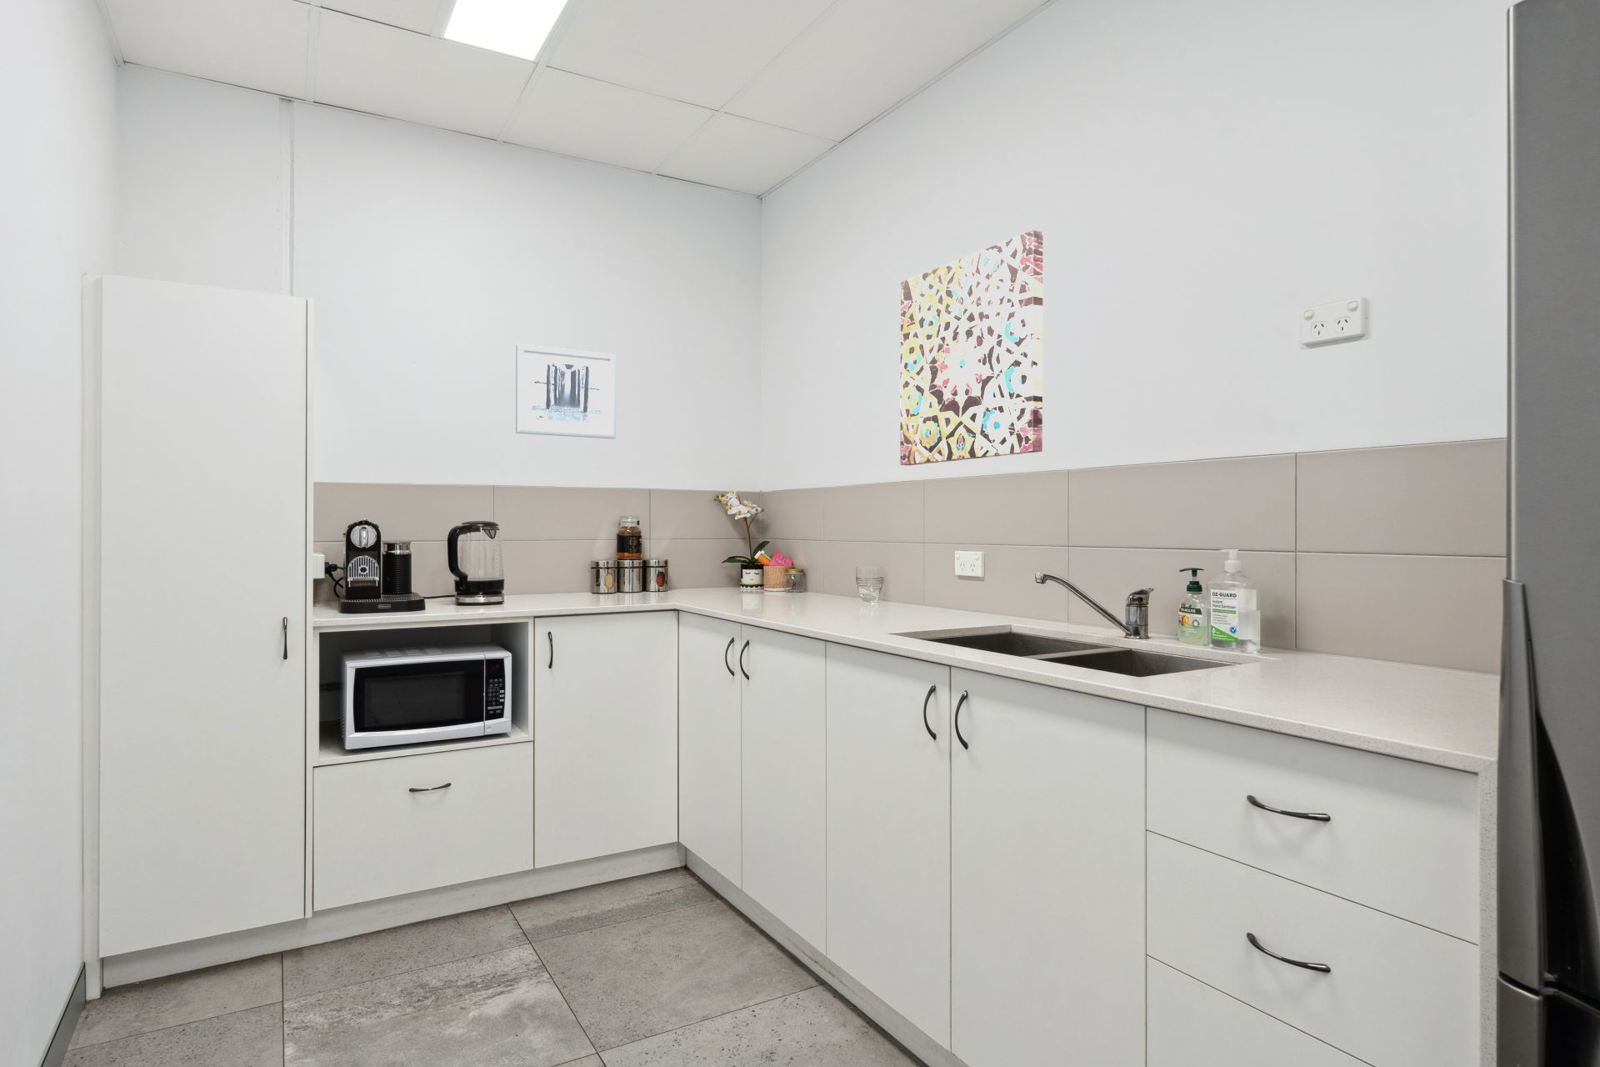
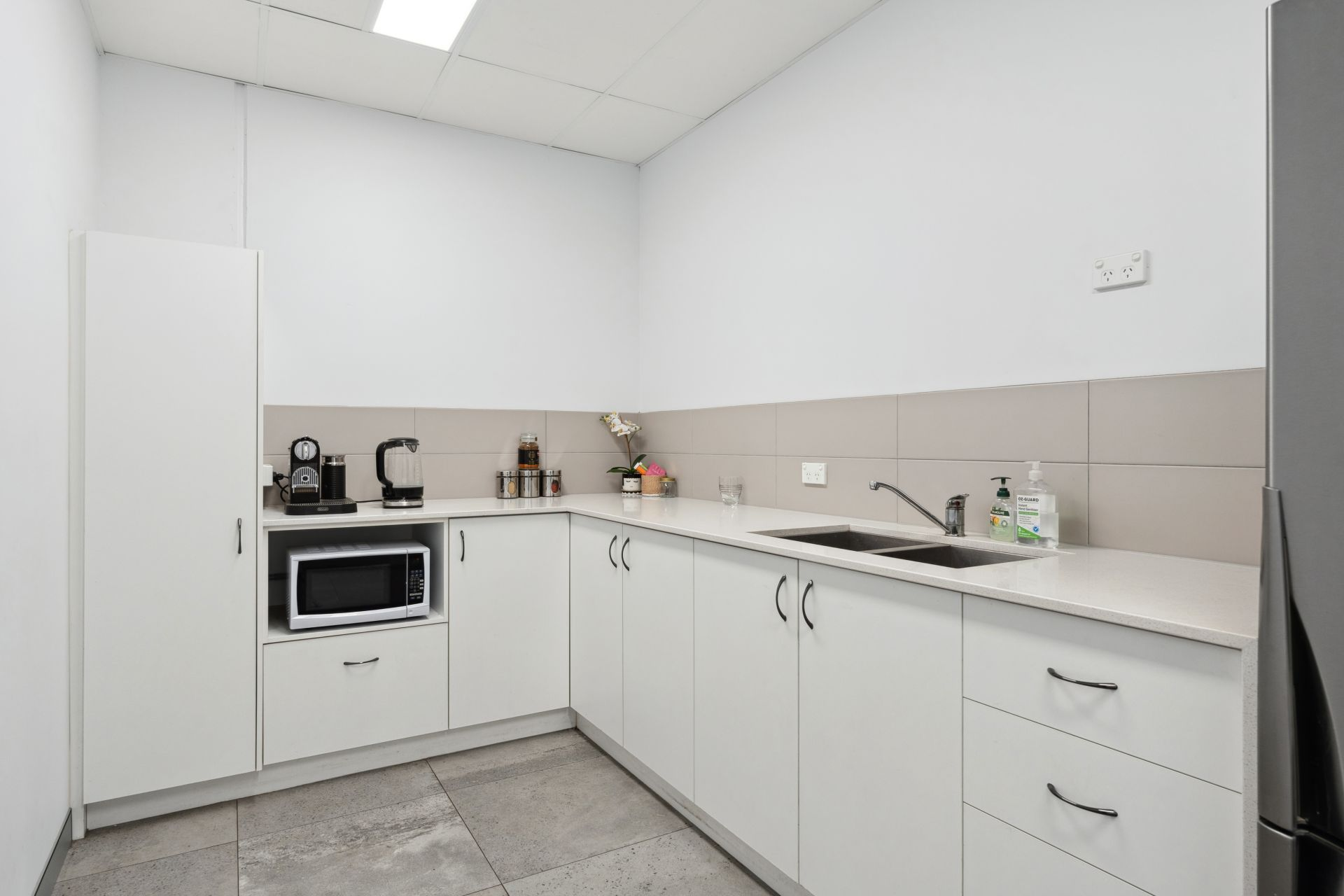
- wall art [515,343,617,439]
- wall art [899,230,1043,466]
